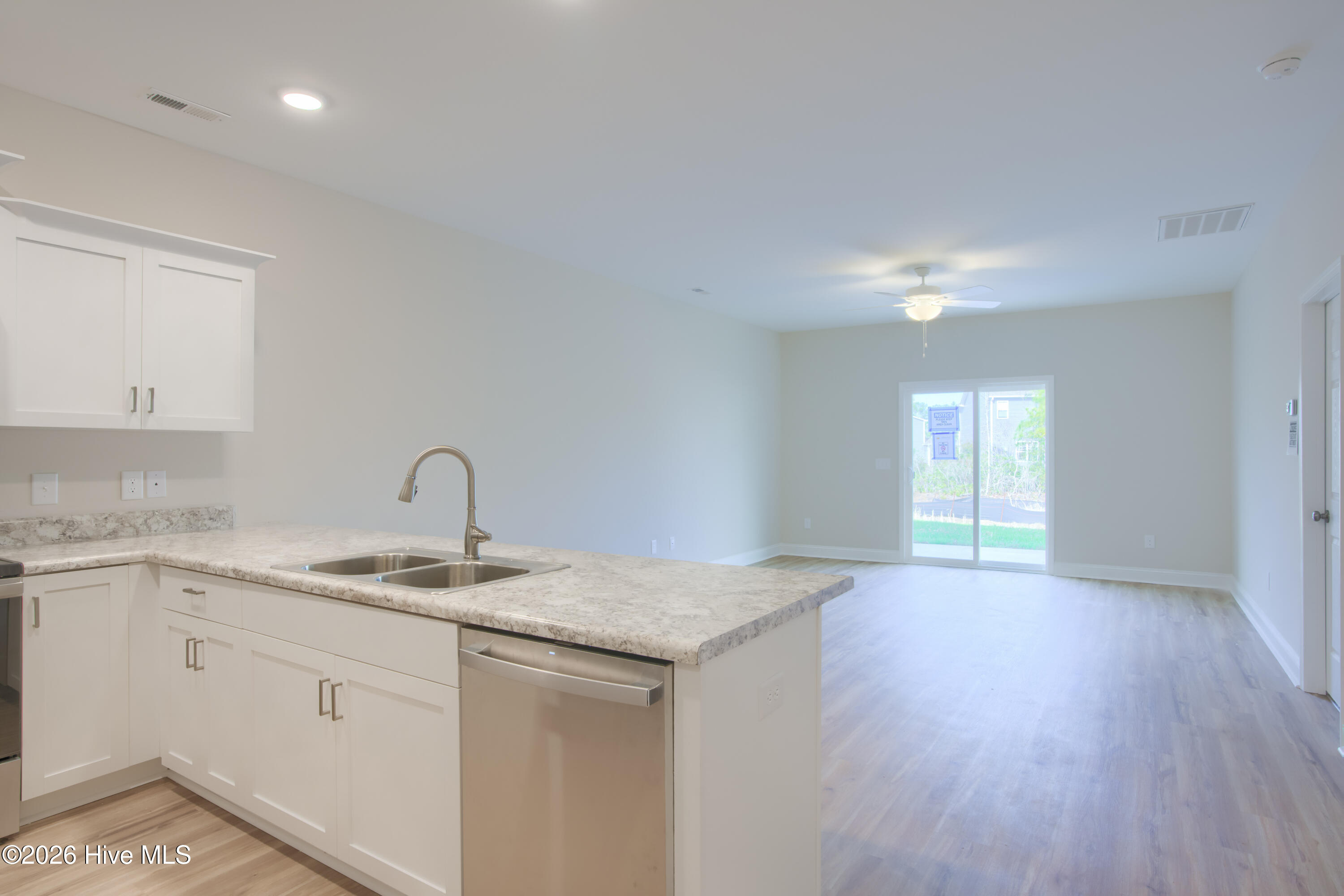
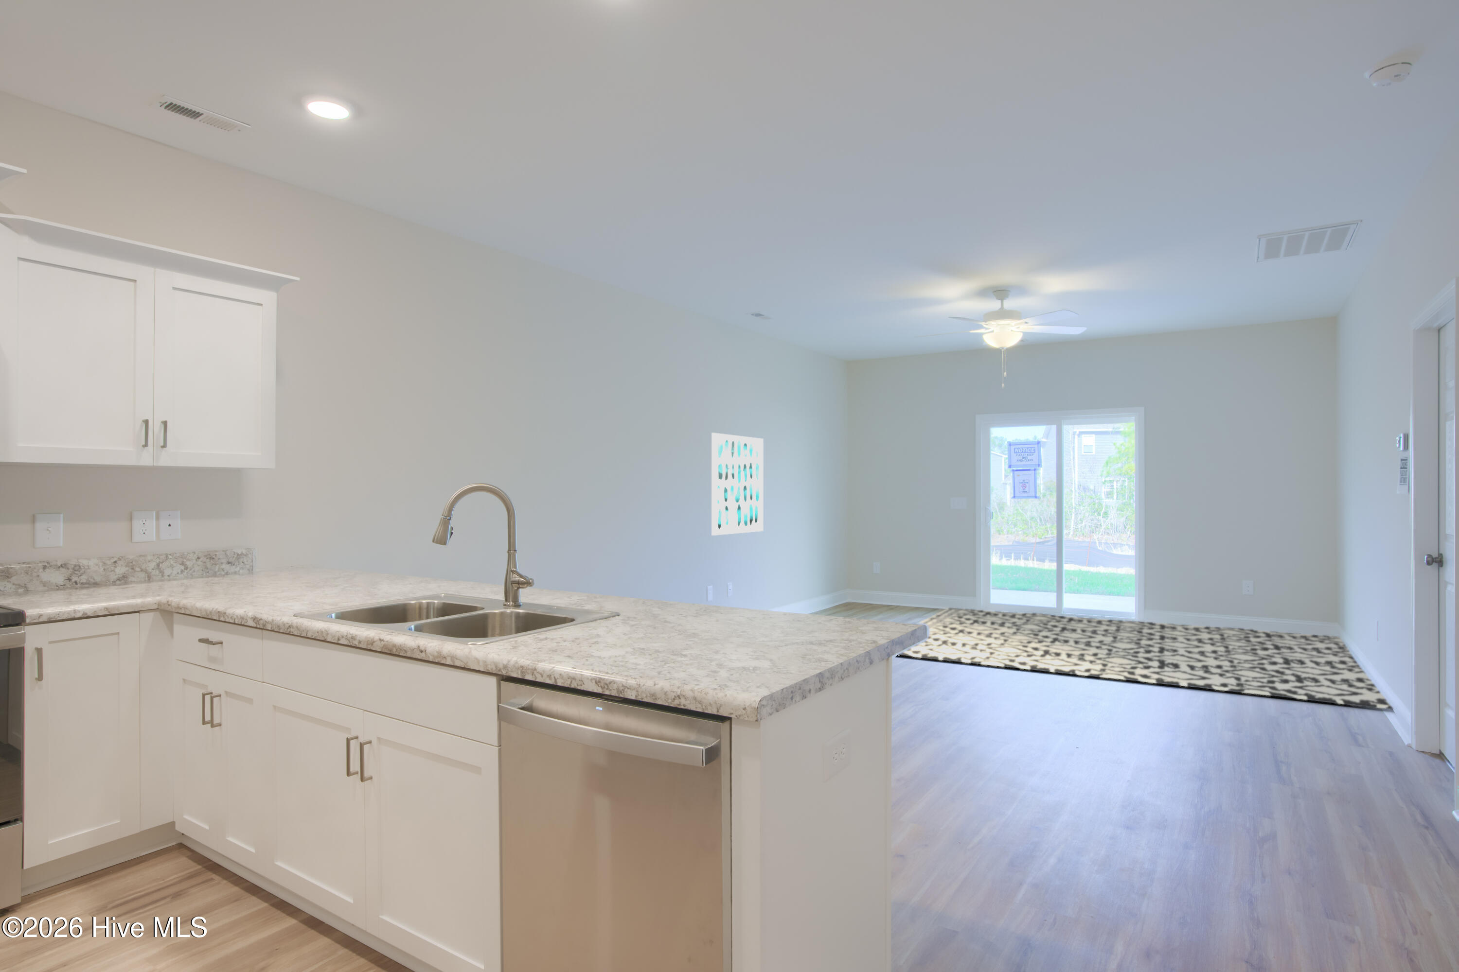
+ wall art [711,432,763,536]
+ rug [898,608,1394,711]
